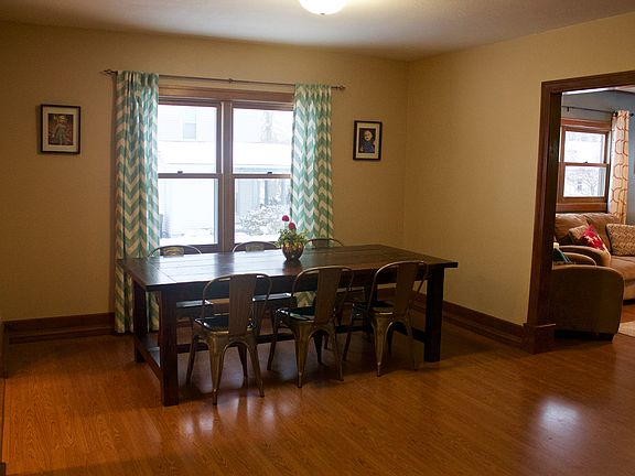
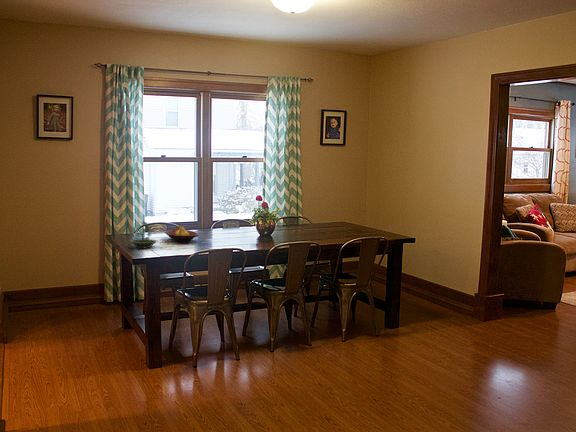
+ fruit bowl [164,225,200,244]
+ terrarium [129,220,158,249]
